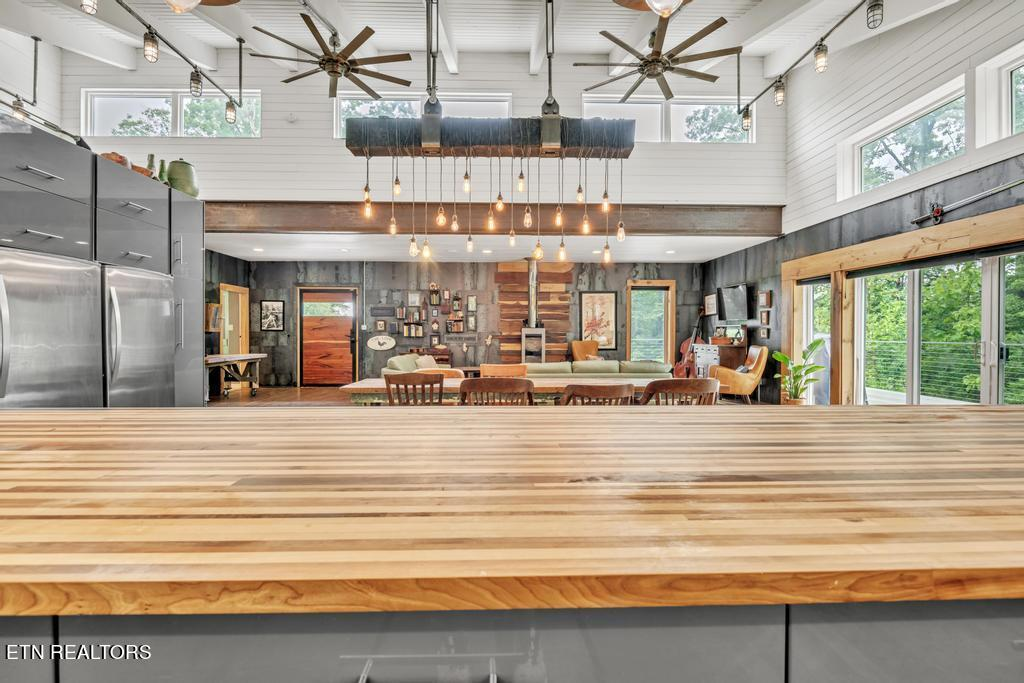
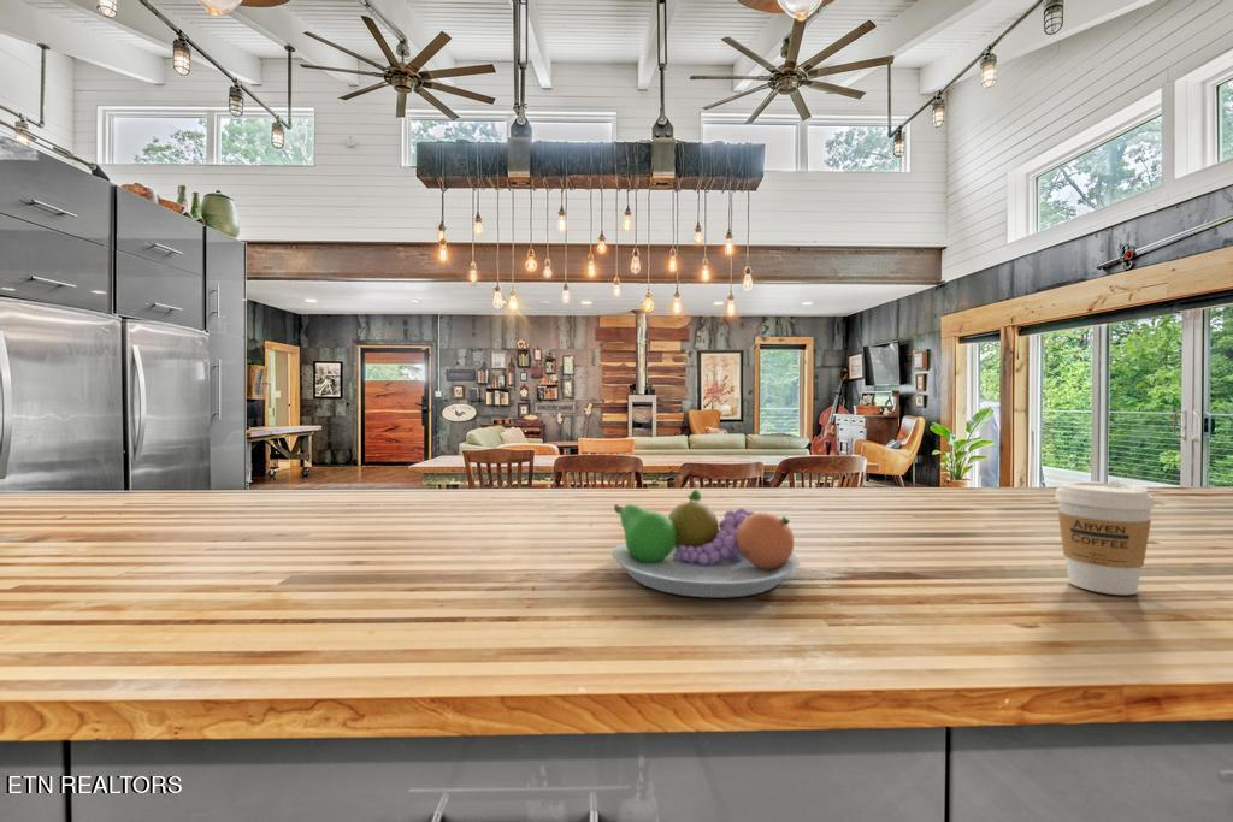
+ fruit bowl [610,489,801,598]
+ coffee cup [1055,480,1156,596]
